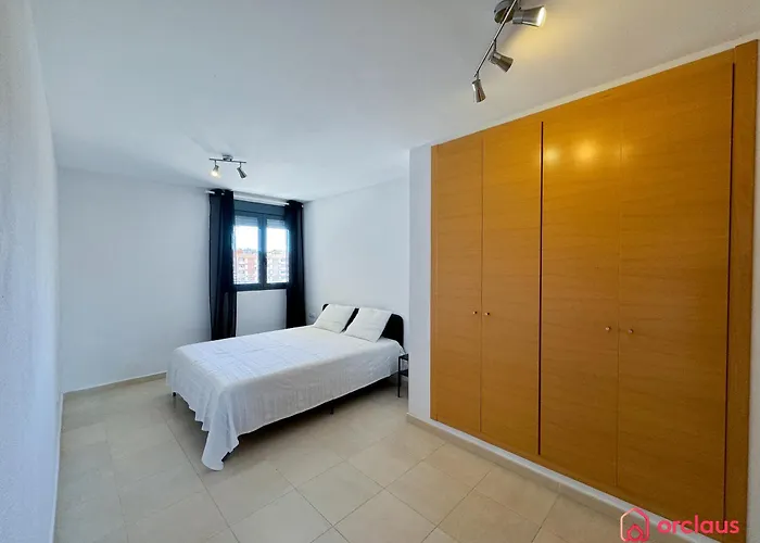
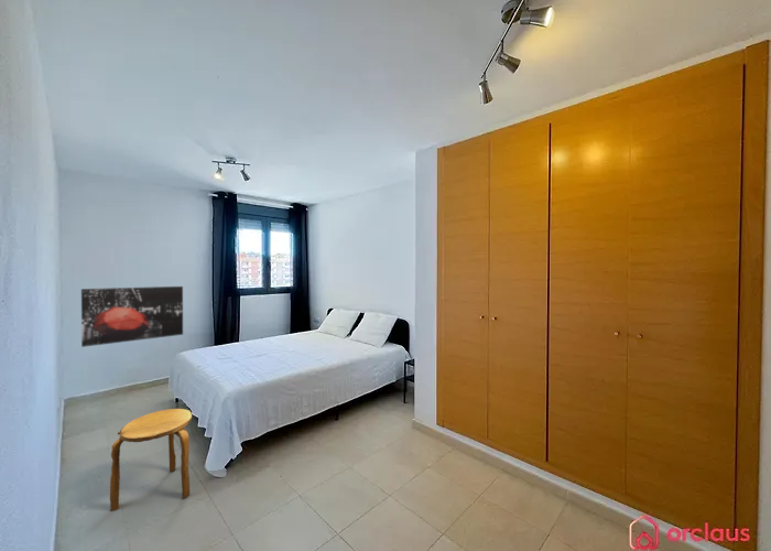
+ wall art [80,285,184,348]
+ stool [109,408,193,512]
